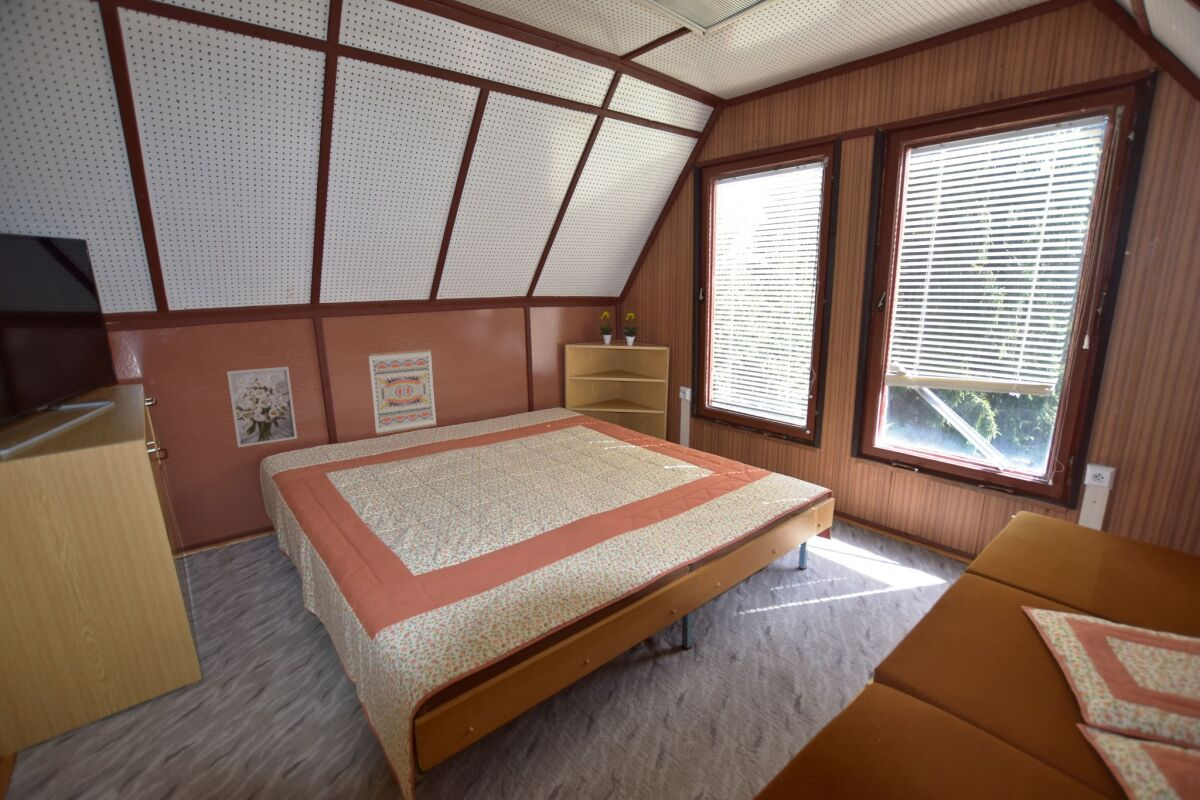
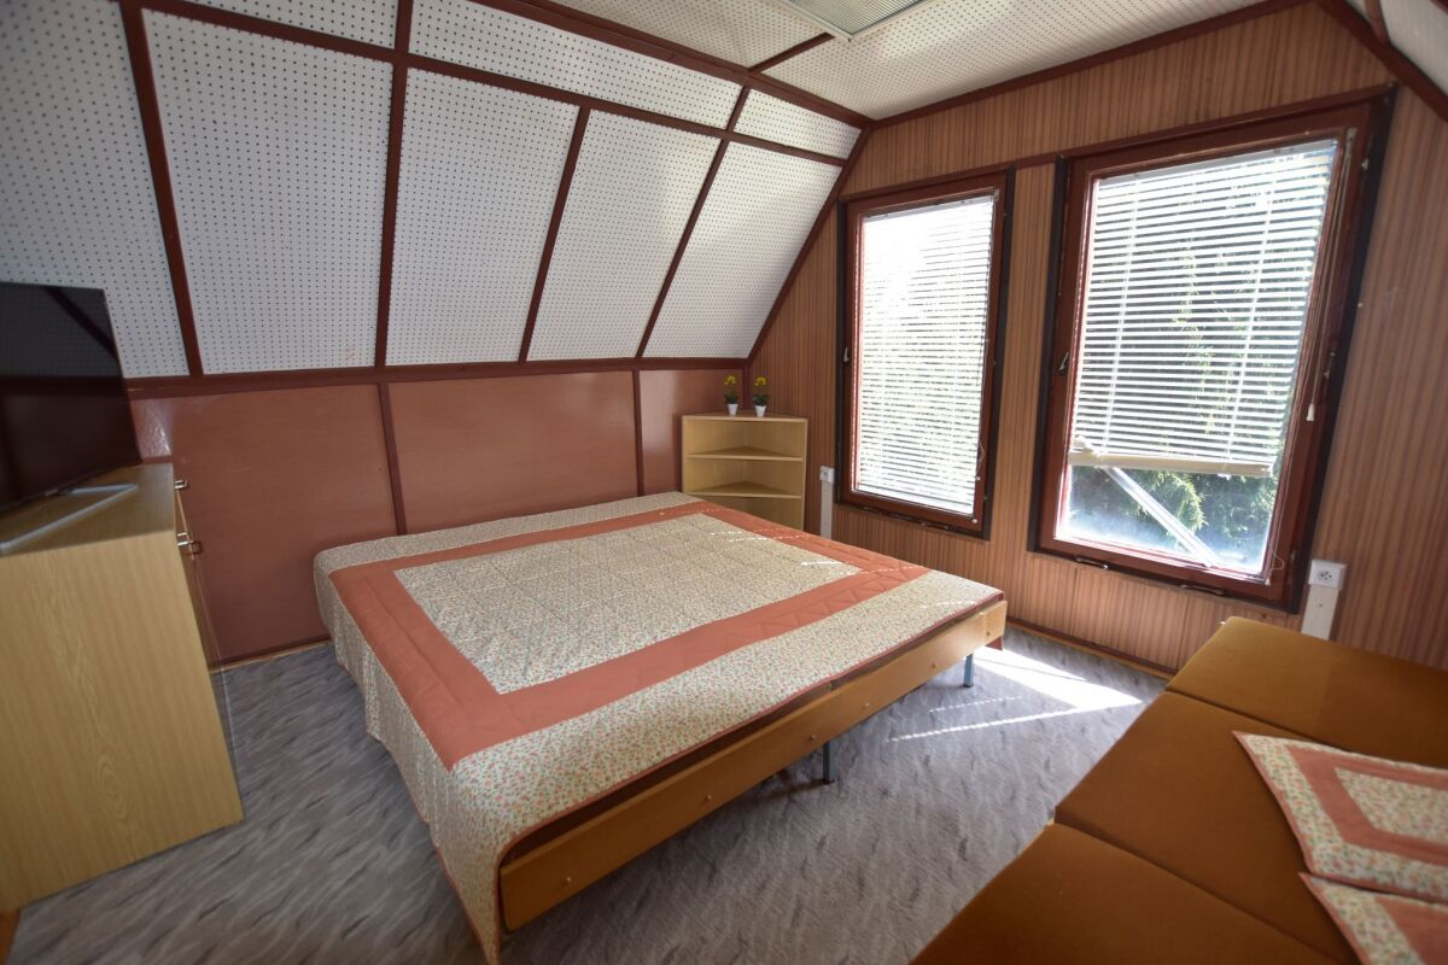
- wall art [226,366,298,448]
- wall art [367,348,438,436]
